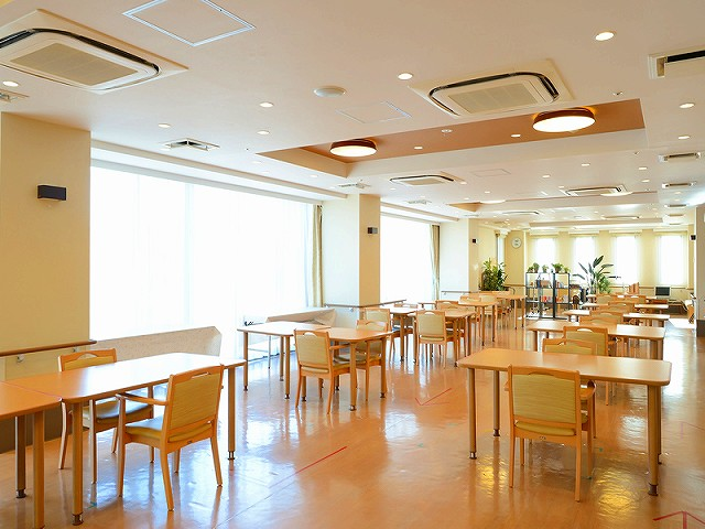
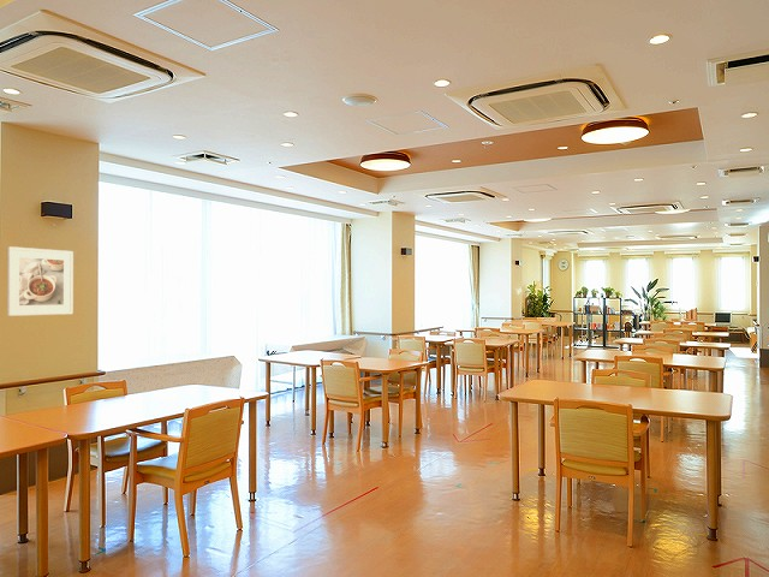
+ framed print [6,245,74,317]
